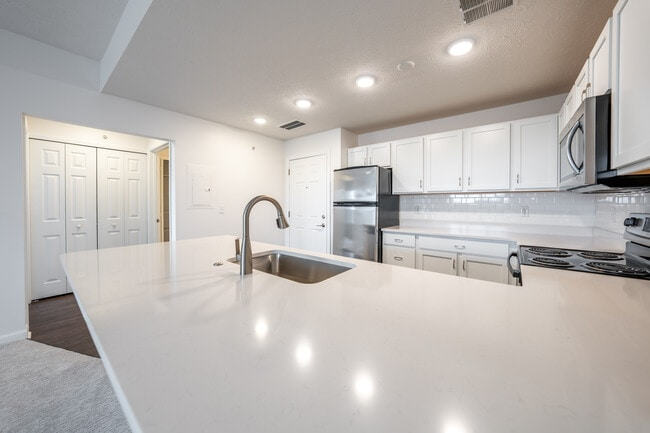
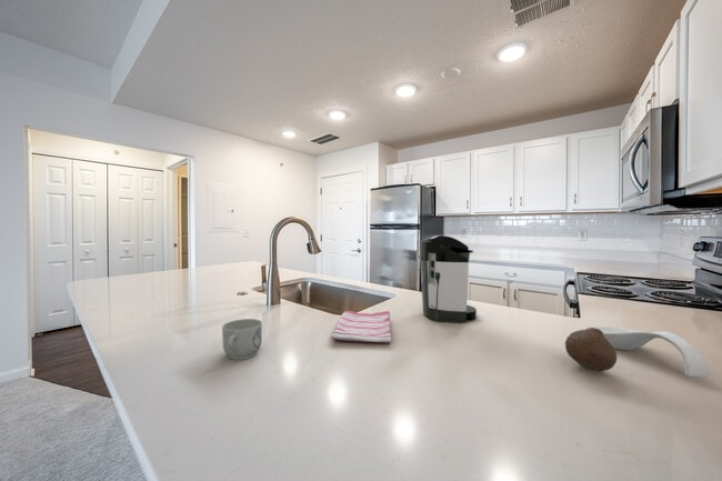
+ coffee maker [419,234,478,323]
+ fruit [564,327,618,372]
+ mug [221,318,263,361]
+ spoon rest [591,325,711,378]
+ dish towel [330,310,392,344]
